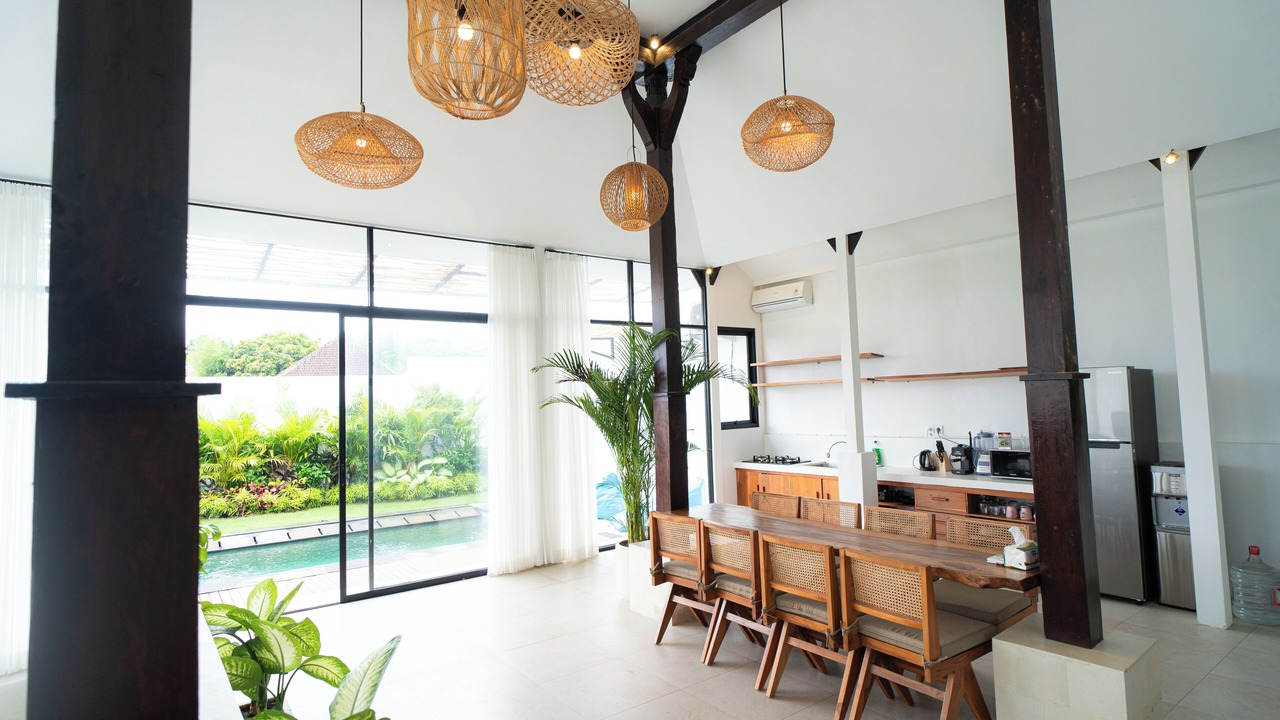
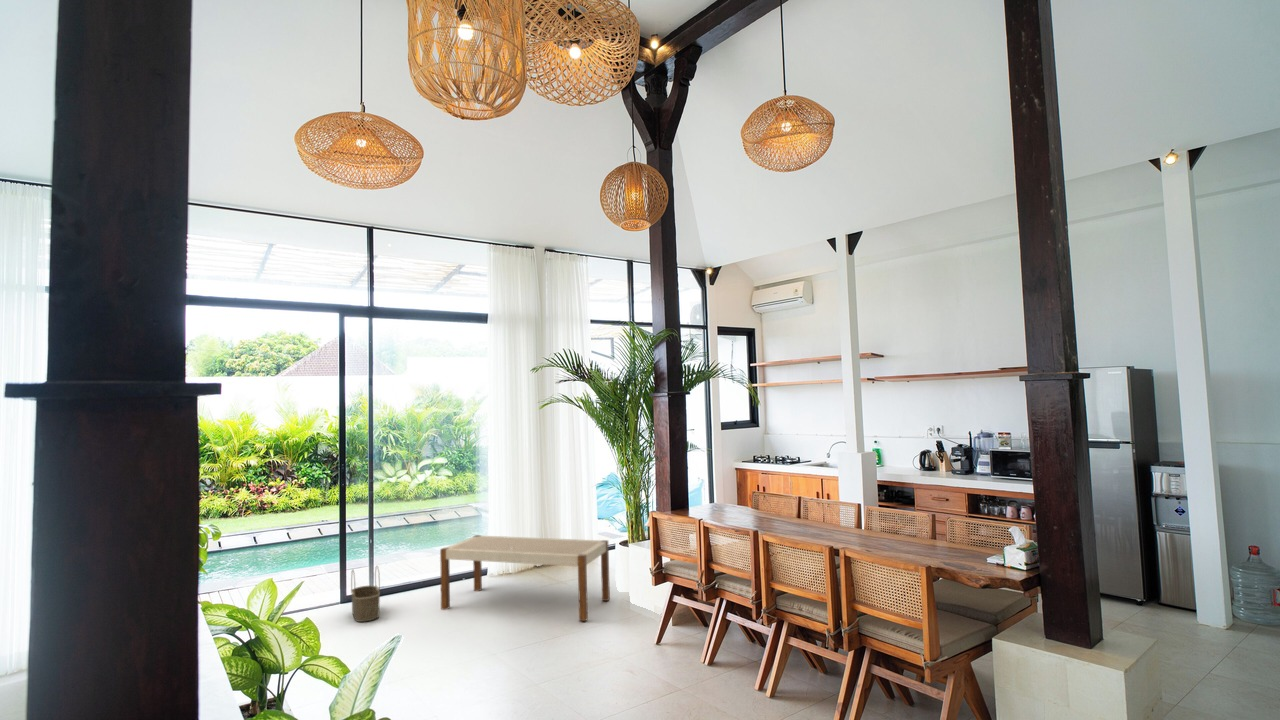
+ wicker basket [350,565,381,623]
+ bench [439,534,611,622]
